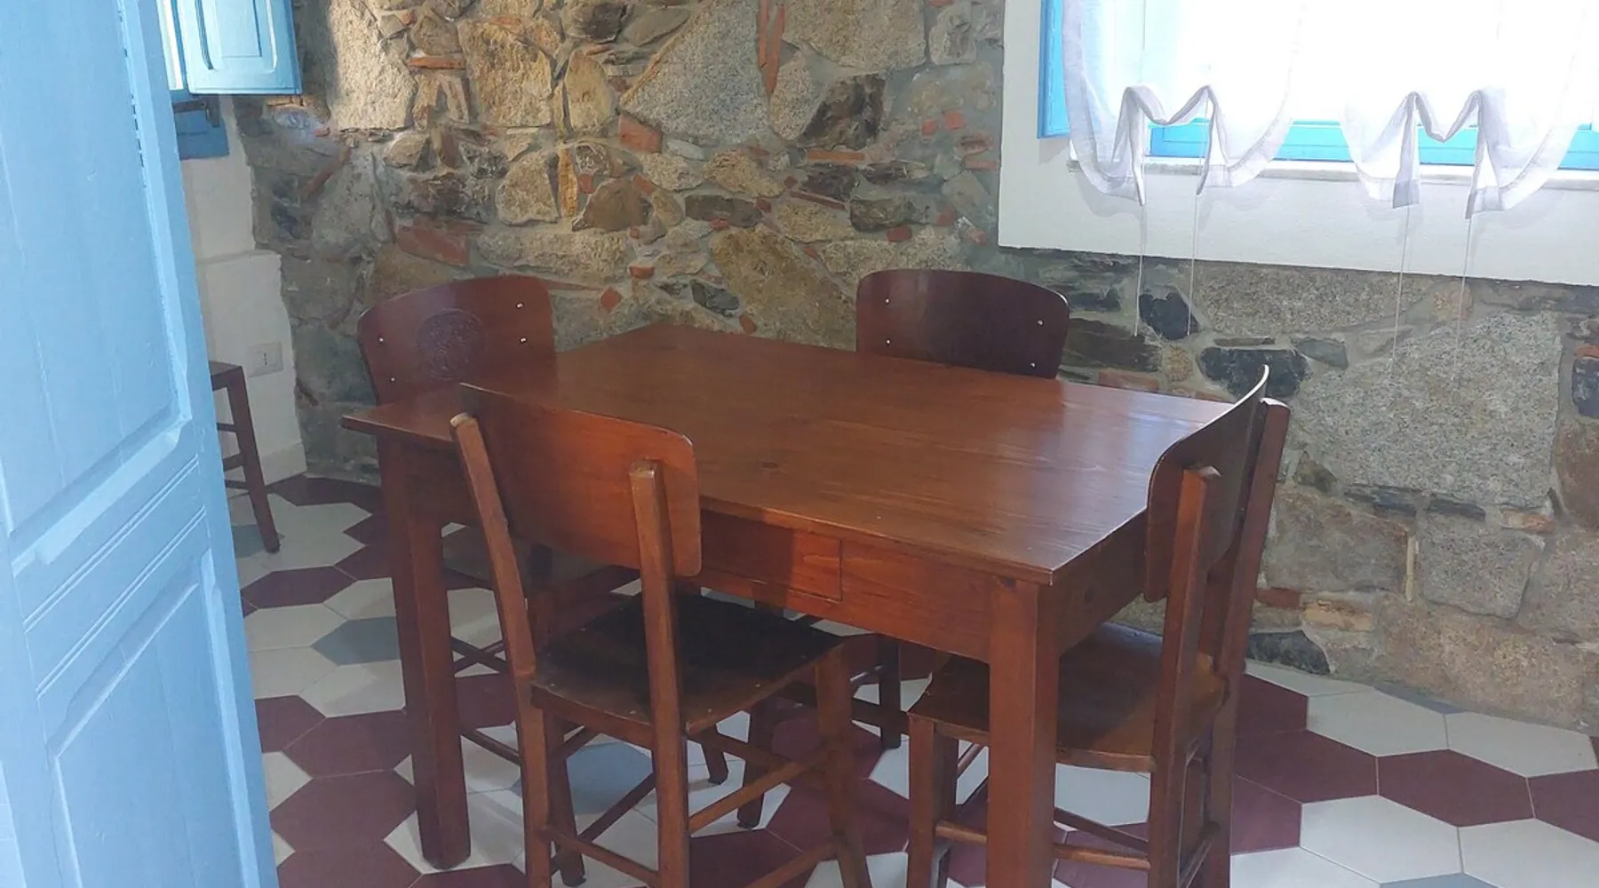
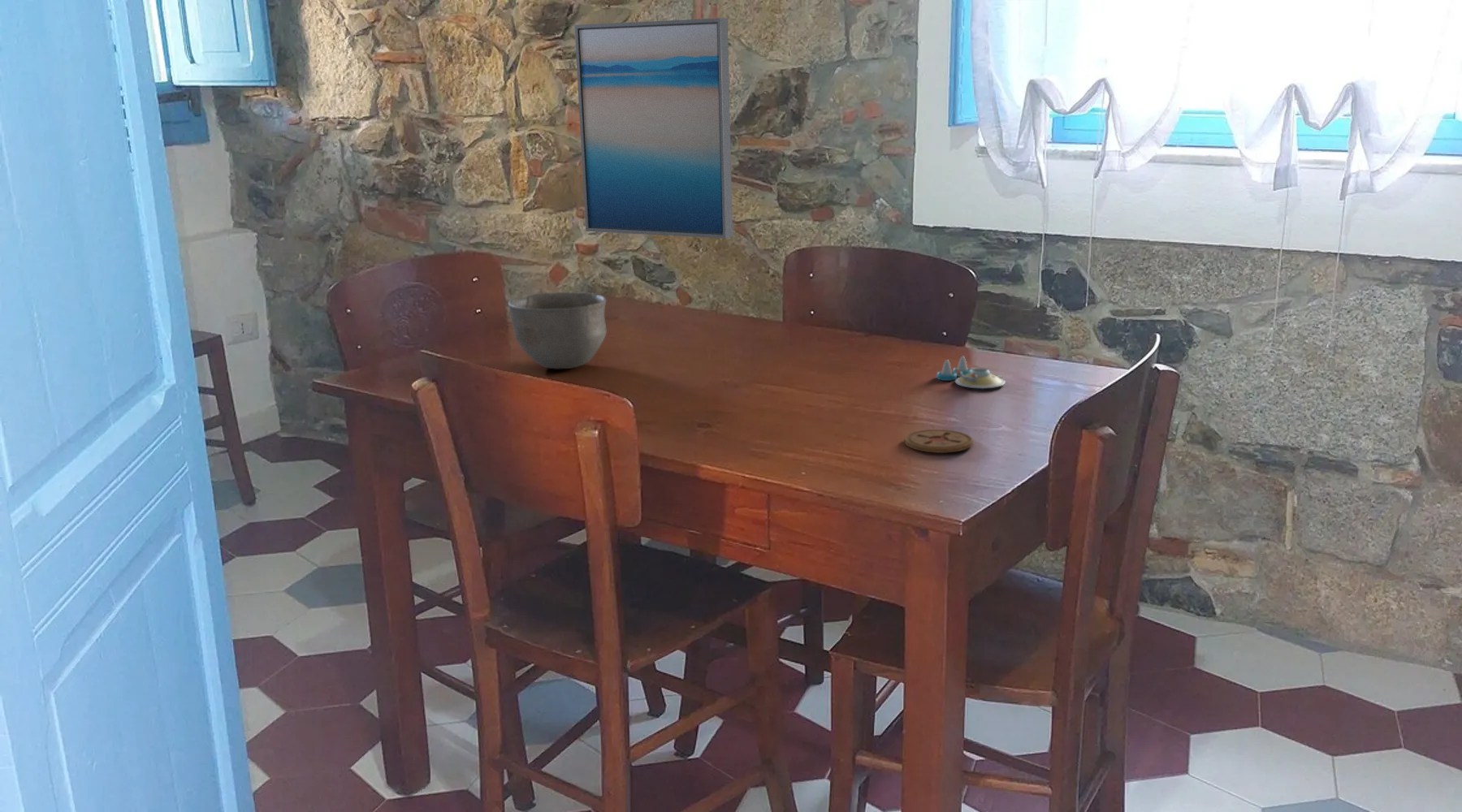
+ coaster [904,429,974,454]
+ wall art [574,17,733,240]
+ salt and pepper shaker set [936,356,1006,390]
+ bowl [508,292,608,369]
